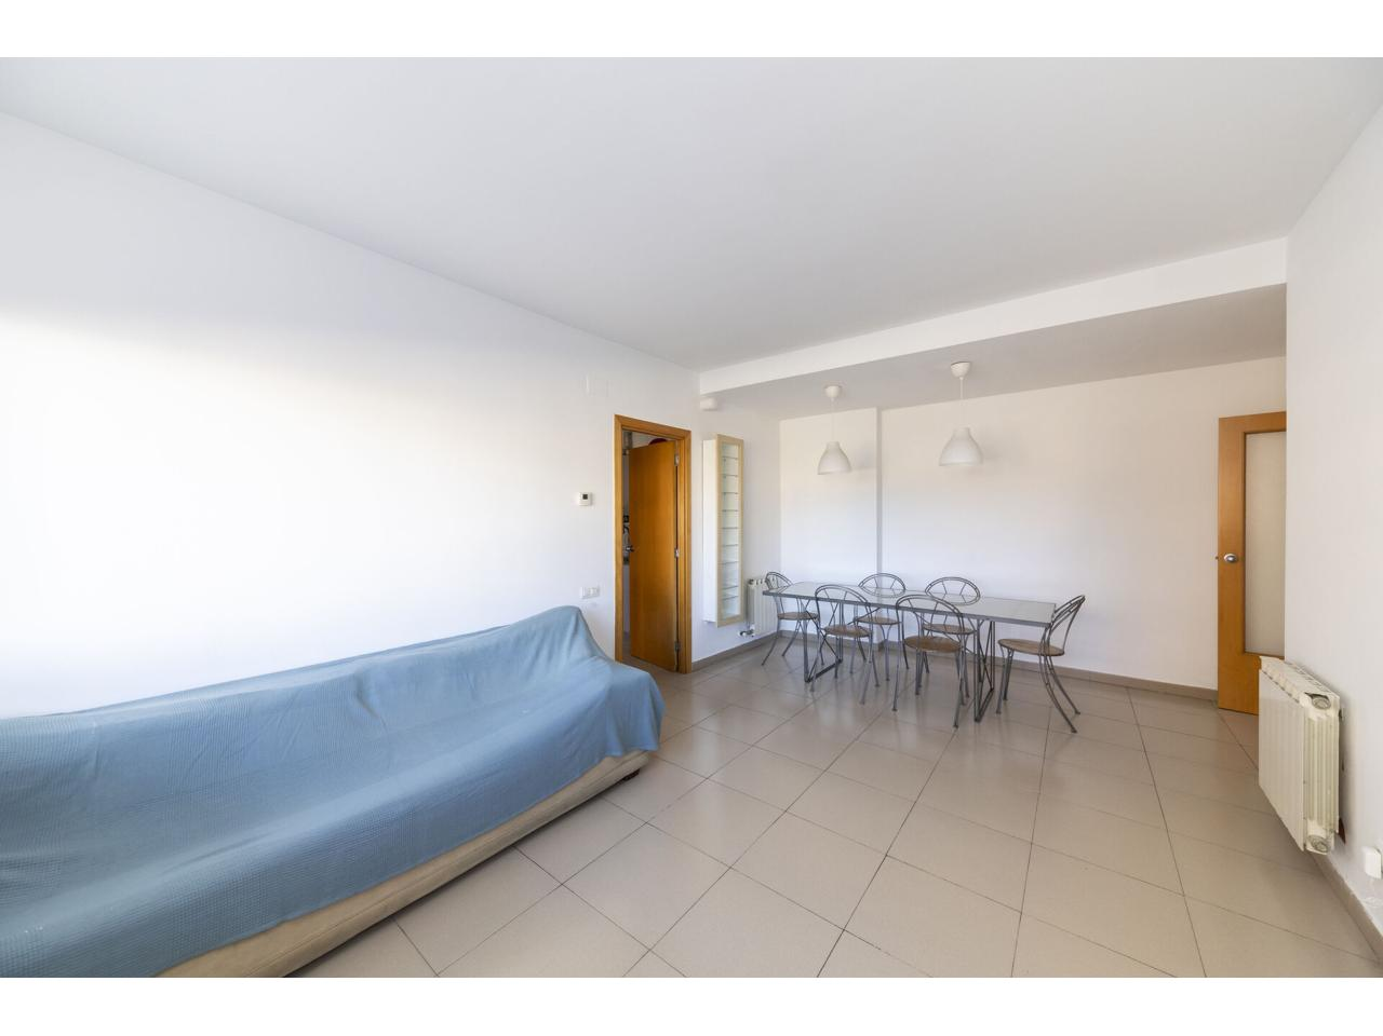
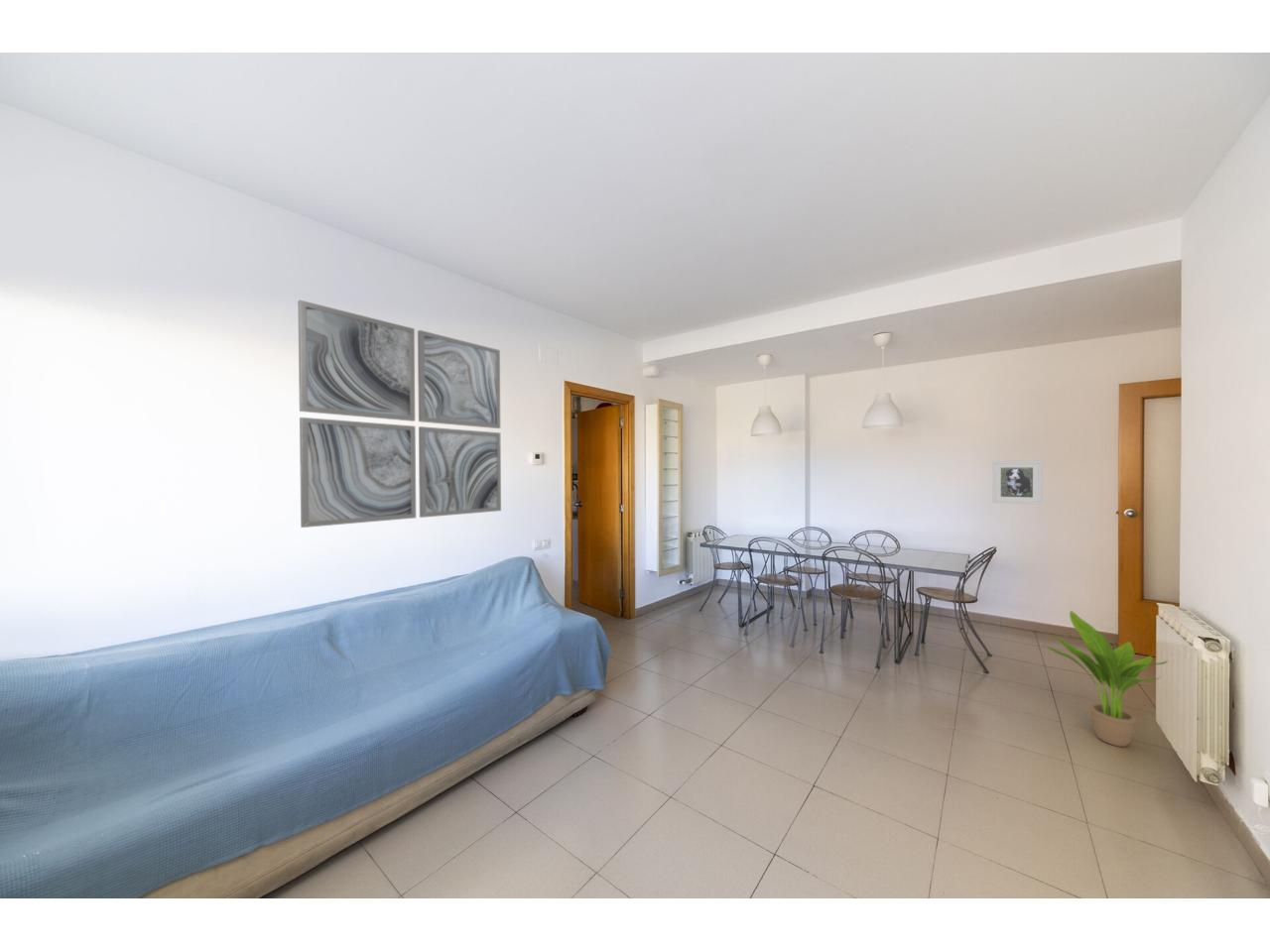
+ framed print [991,459,1043,506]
+ wall art [297,299,502,529]
+ potted plant [1043,610,1168,748]
